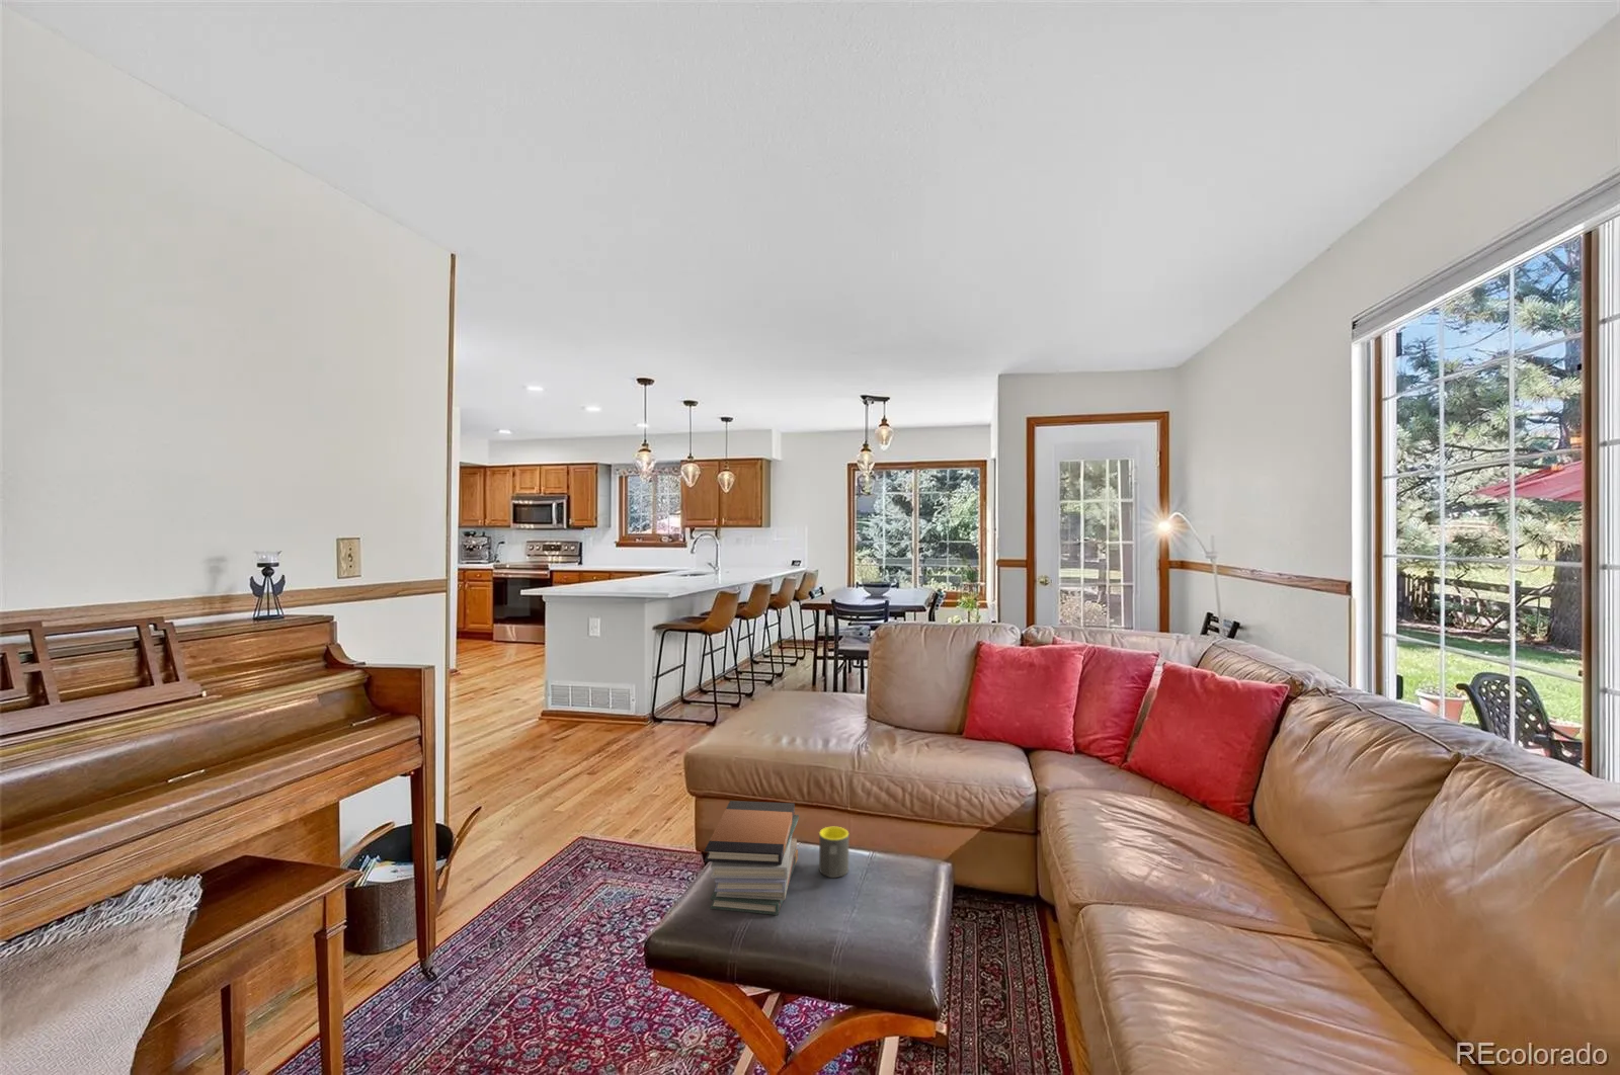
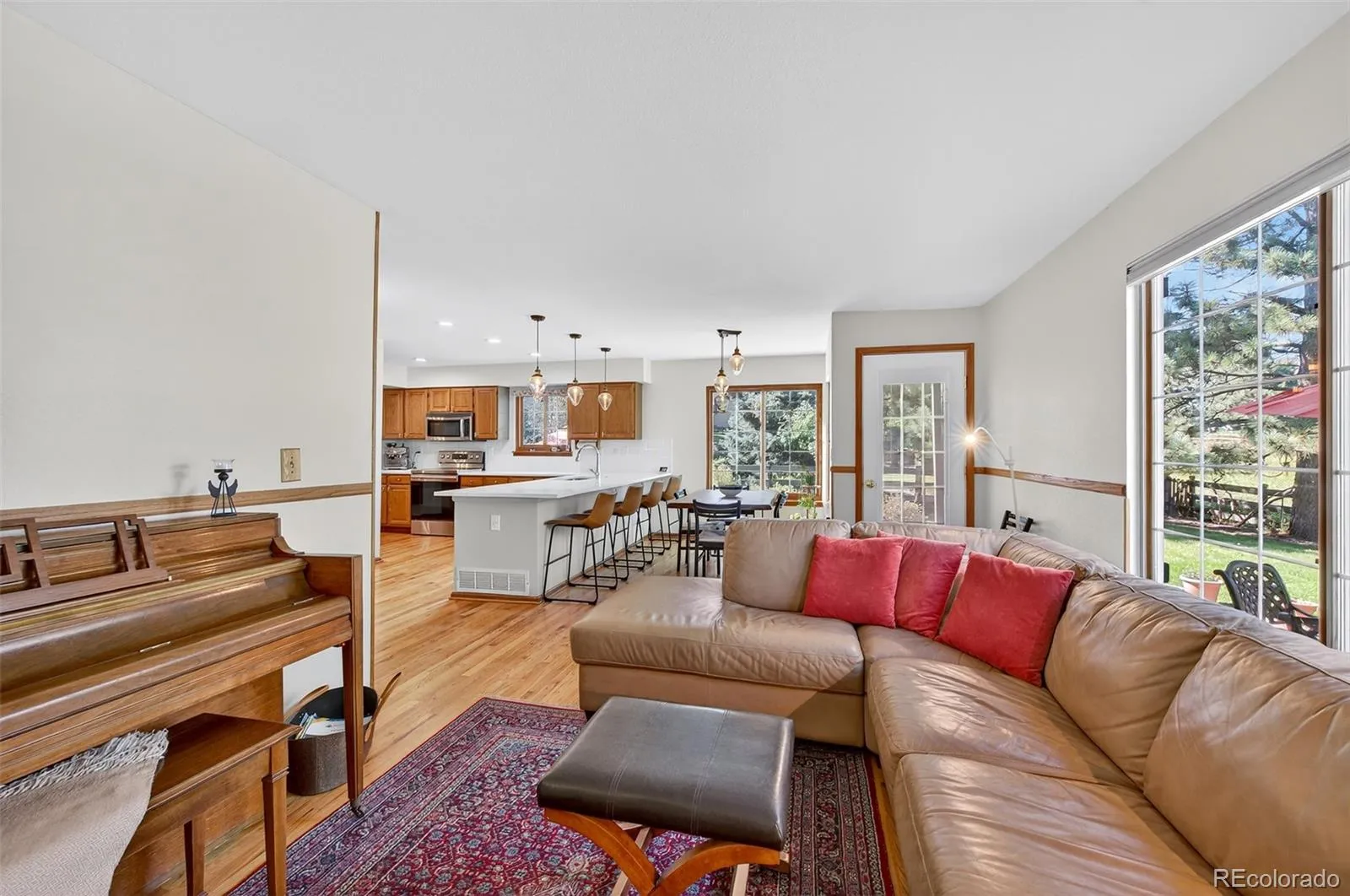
- mug [818,825,850,878]
- book stack [703,800,800,917]
